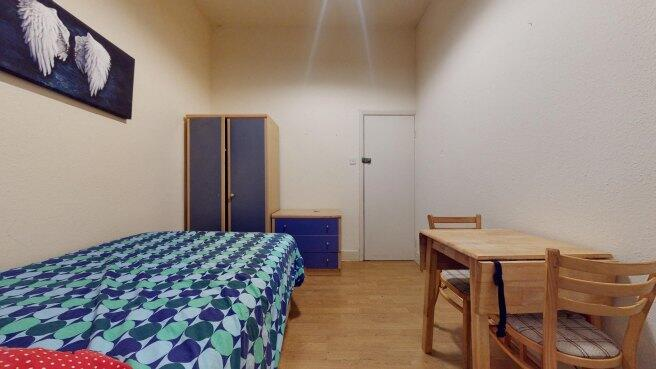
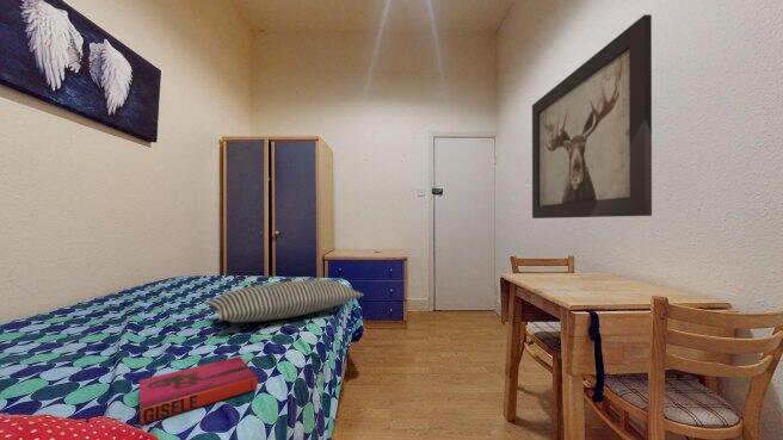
+ pillow [204,279,365,323]
+ hardback book [138,355,259,426]
+ wall art [531,13,653,219]
